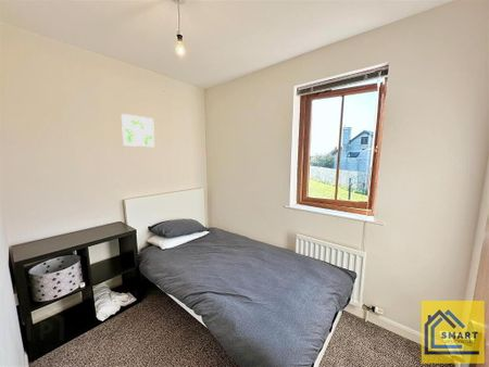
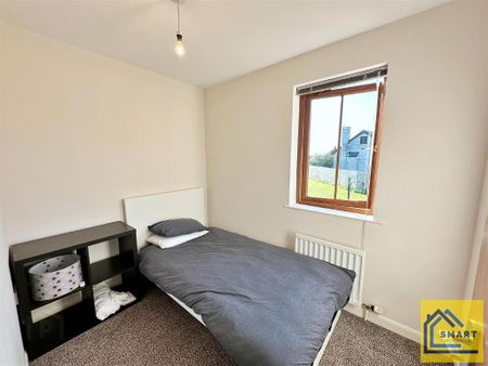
- wall art [121,113,155,148]
